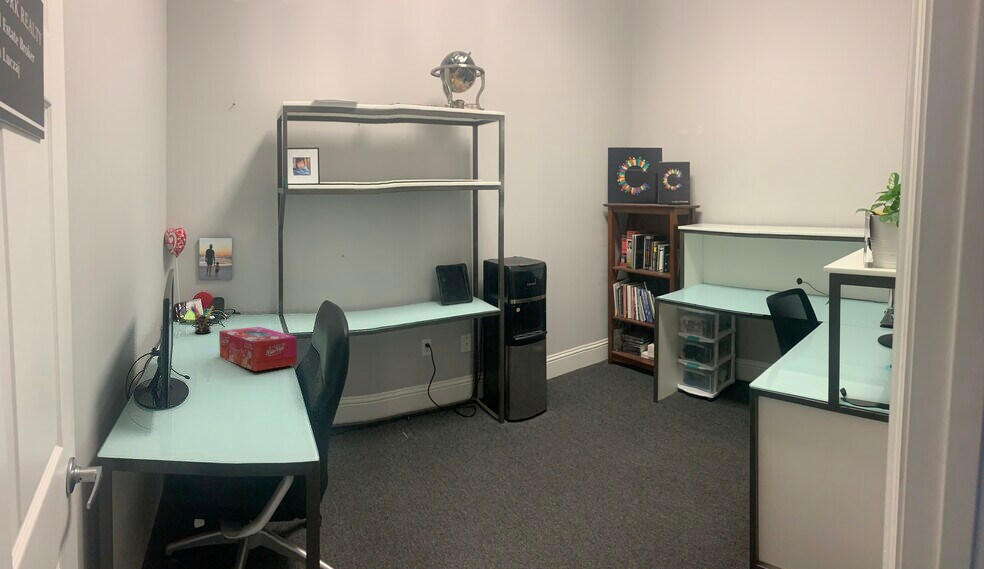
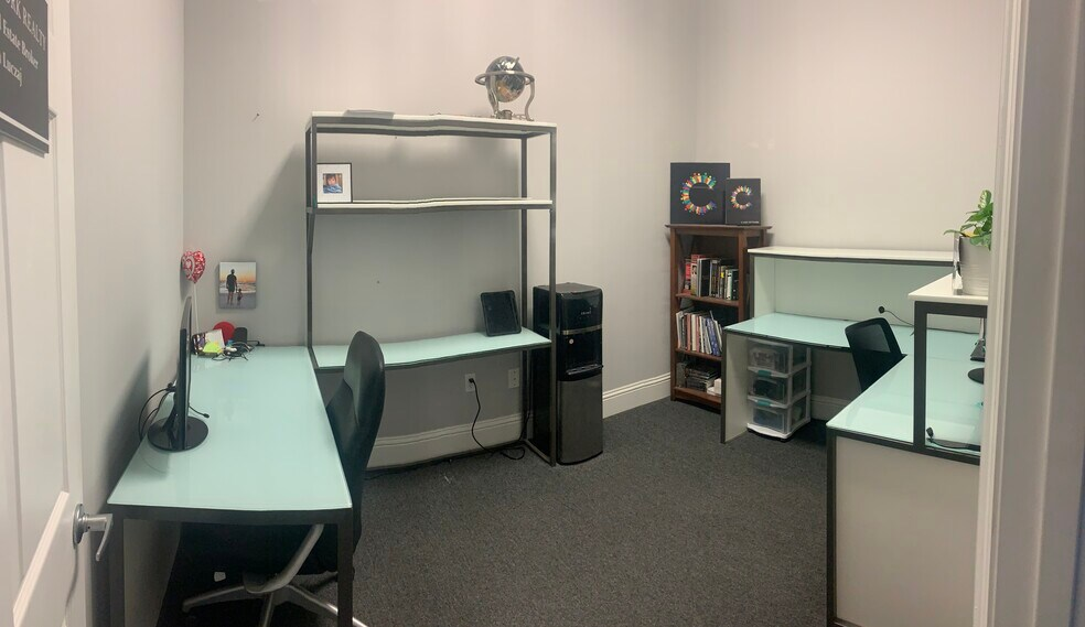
- pen holder [189,303,215,335]
- tissue box [218,326,298,372]
